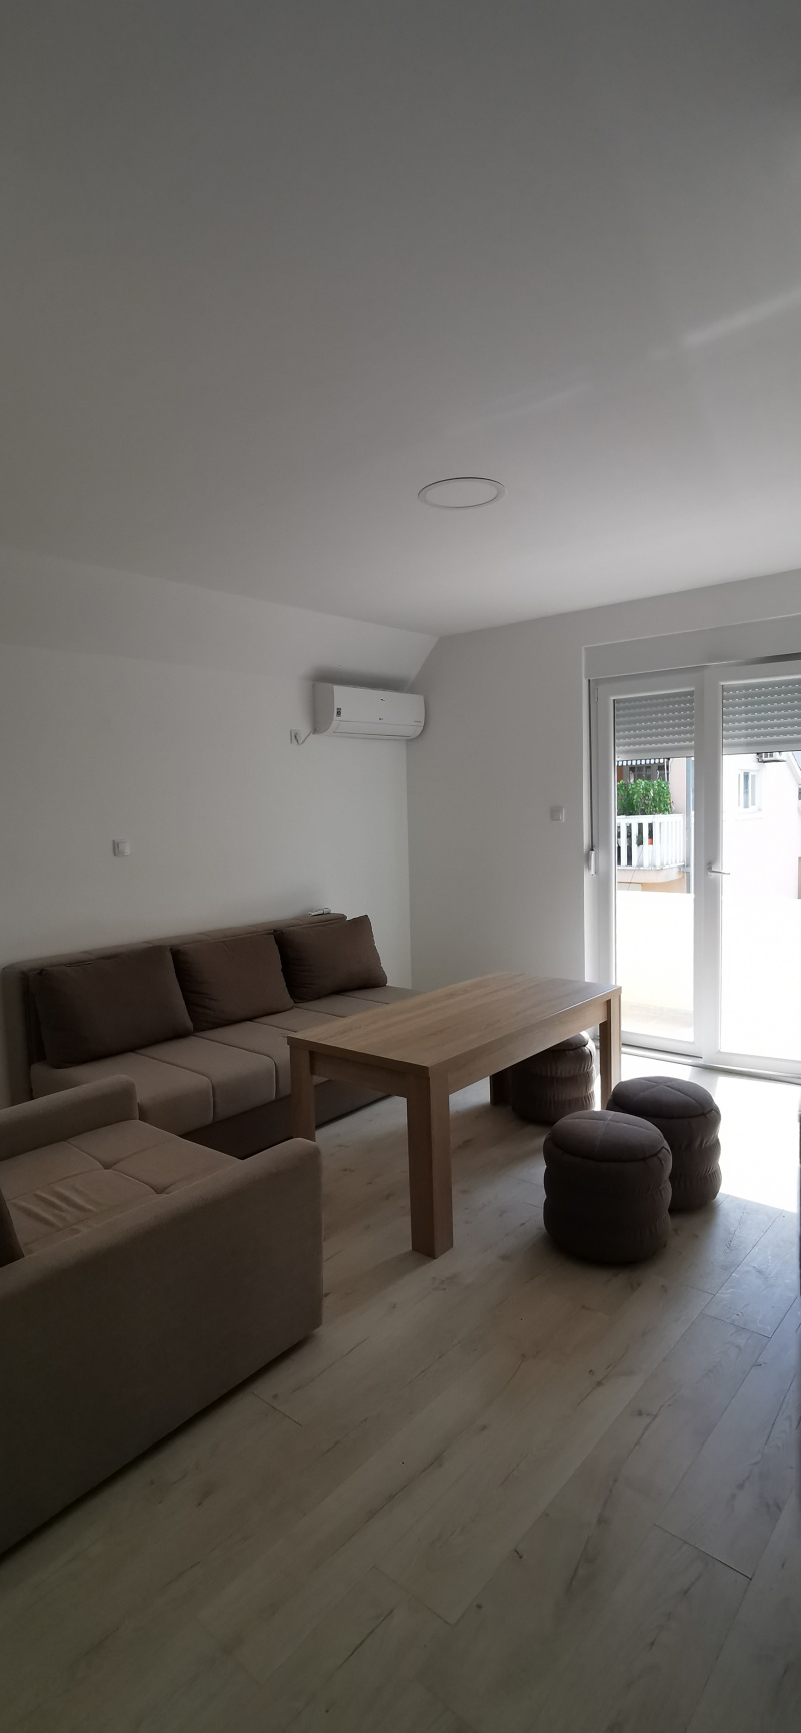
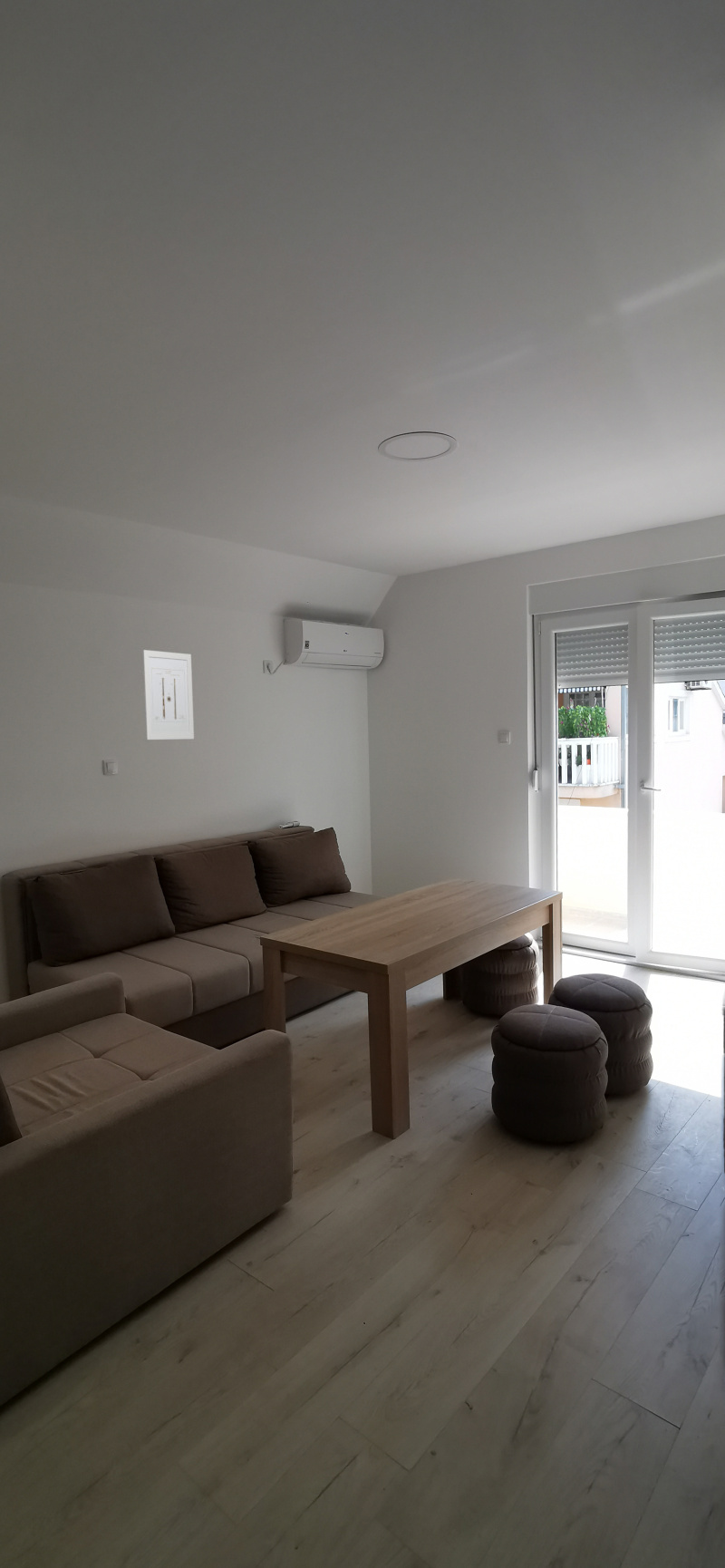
+ wall art [142,649,195,740]
